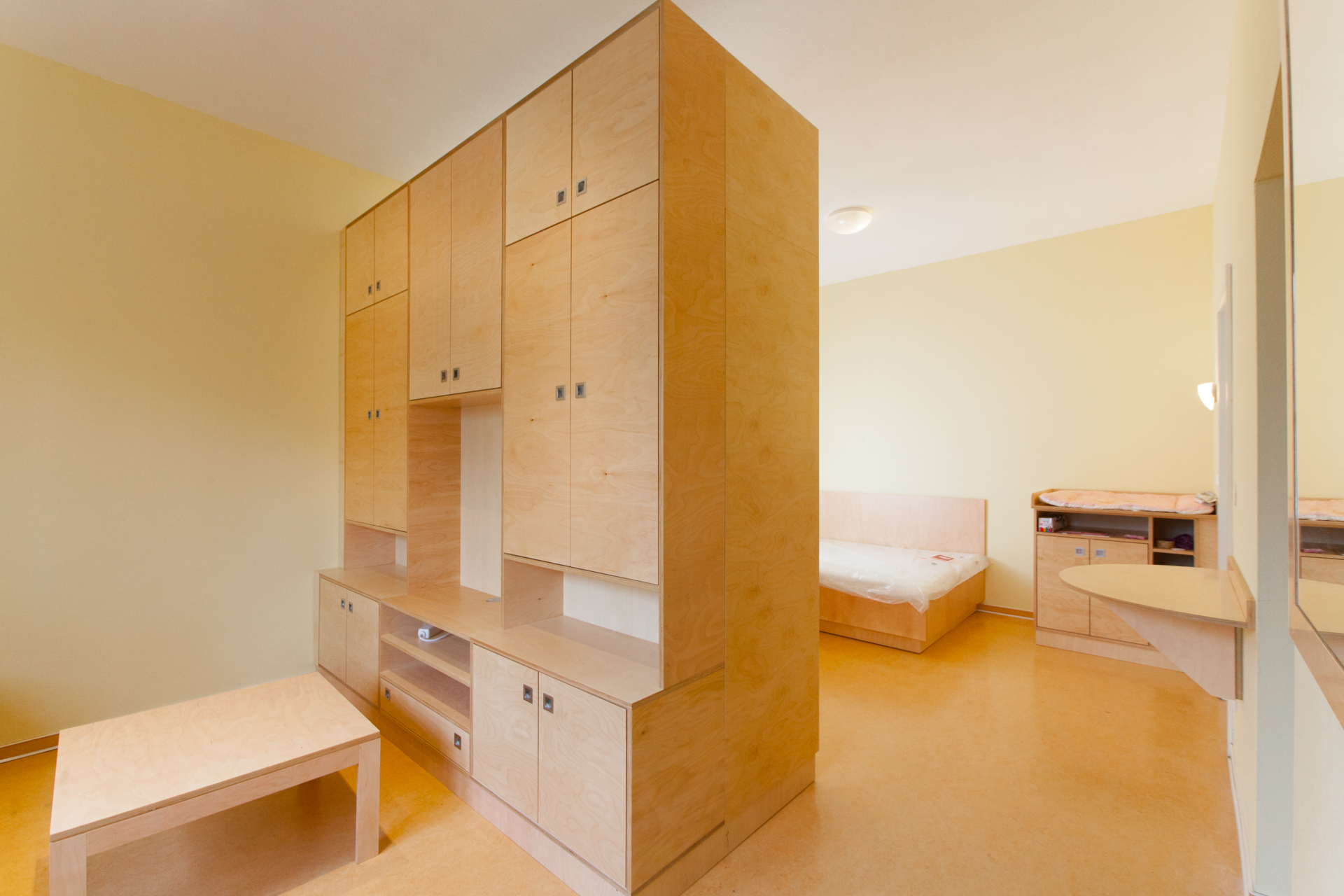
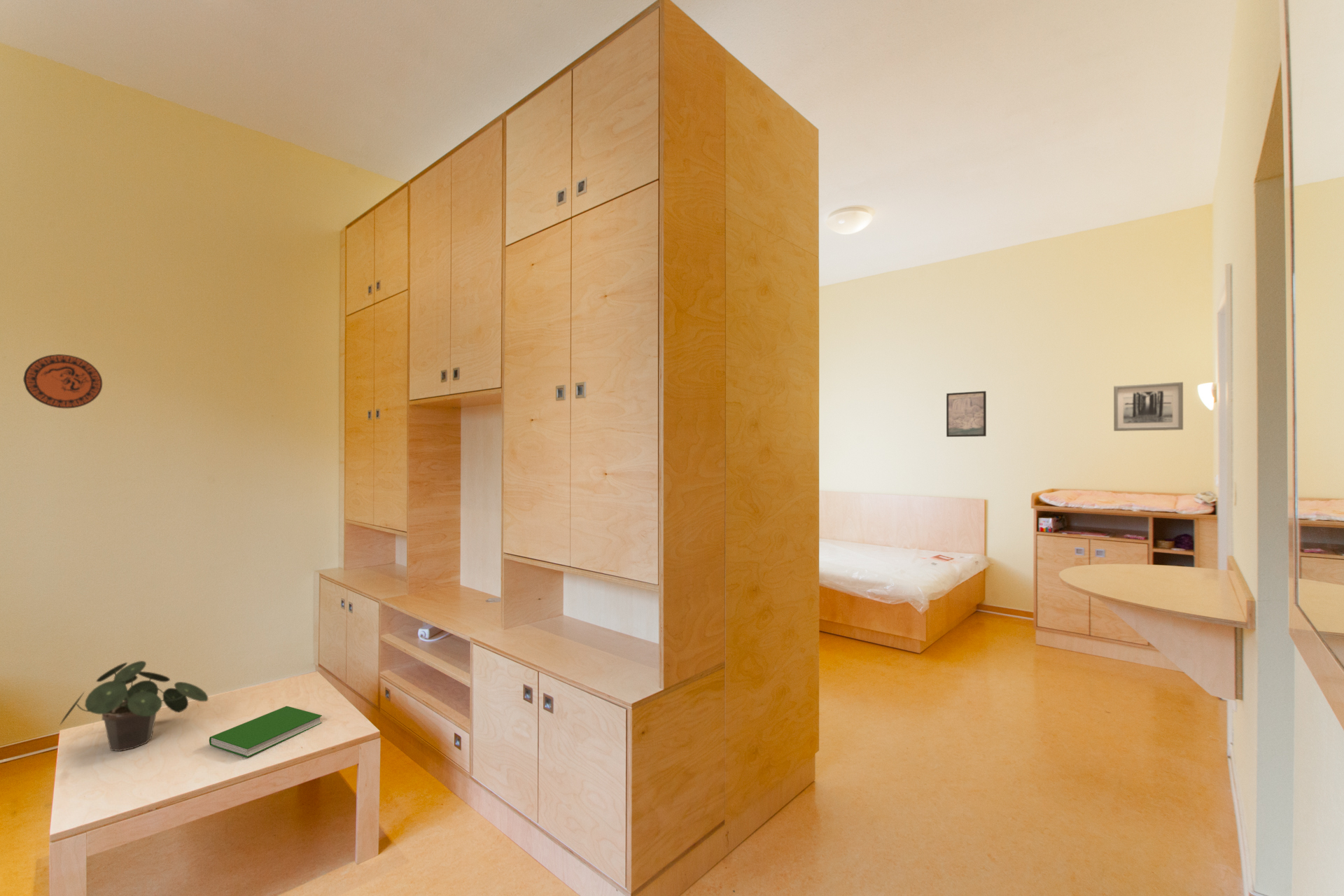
+ decorative plate [22,353,103,409]
+ hardcover book [209,706,323,758]
+ potted plant [59,660,209,752]
+ wall art [1113,381,1184,432]
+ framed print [946,391,987,437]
